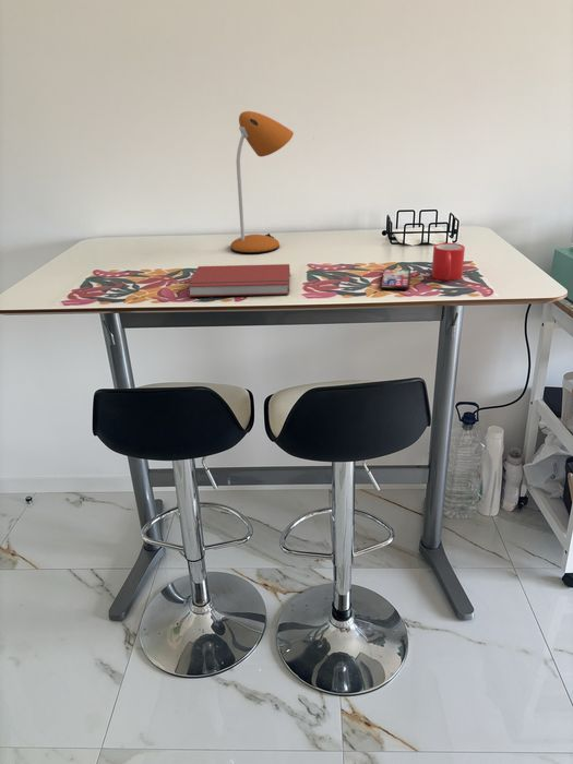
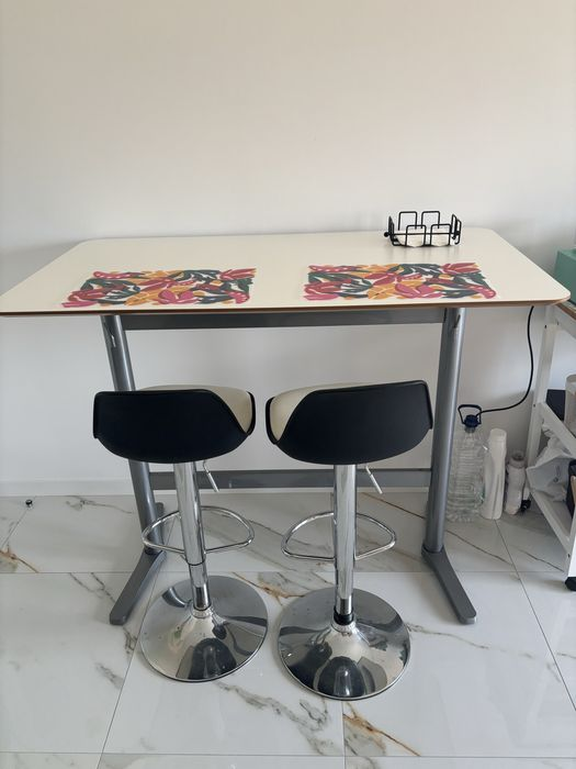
- desk lamp [229,110,295,254]
- smartphone [379,268,411,290]
- mug [431,242,466,282]
- book [187,263,291,298]
